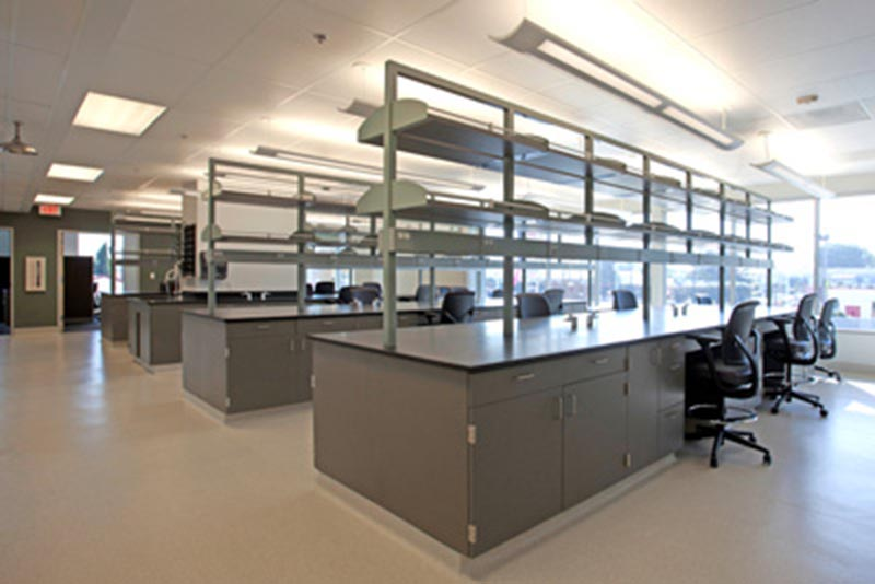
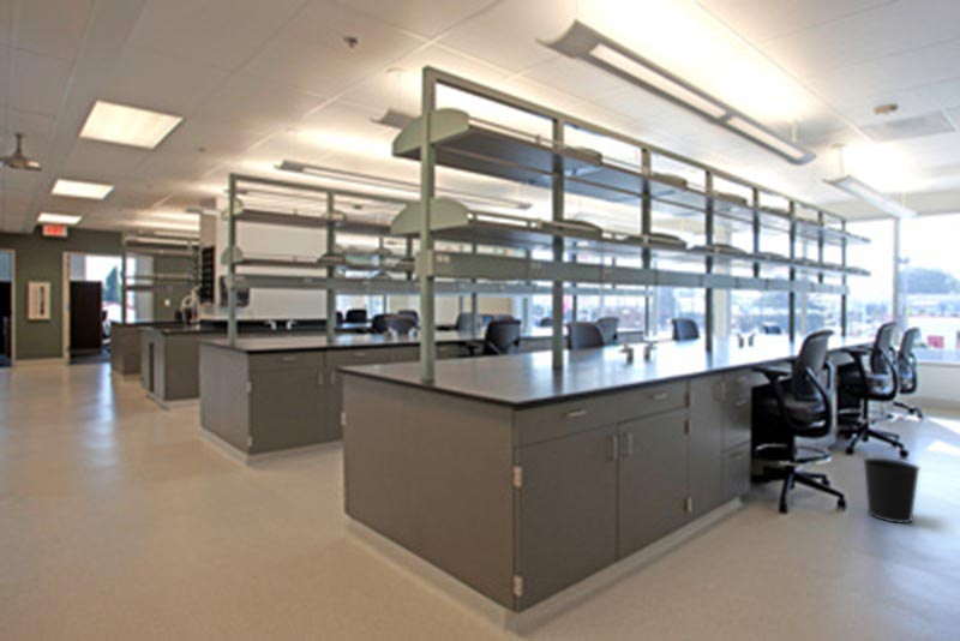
+ wastebasket [862,457,922,525]
